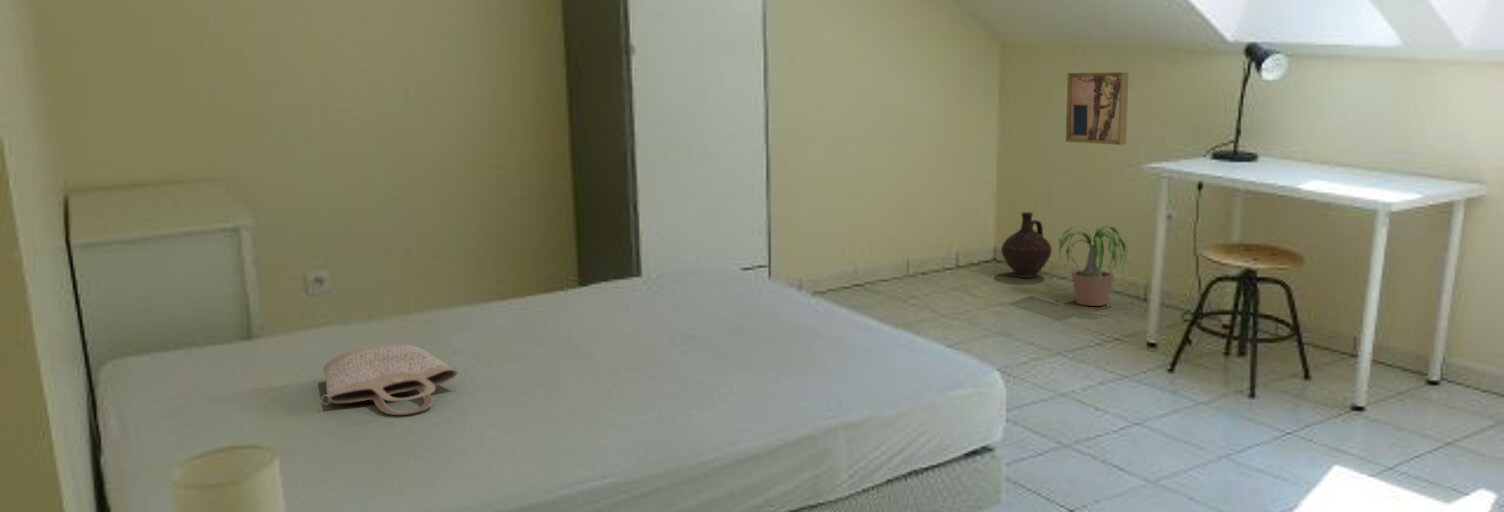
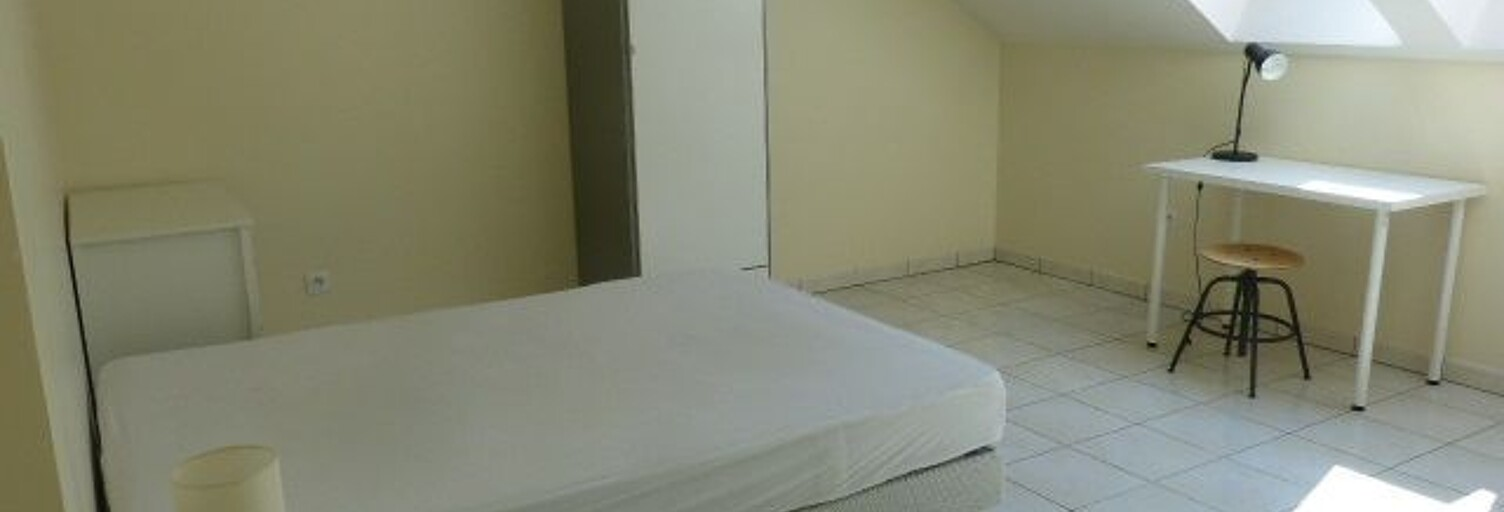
- wall art [1065,71,1129,146]
- ceramic jug [1000,211,1053,279]
- shopping bag [320,343,464,416]
- potted plant [1046,225,1130,307]
